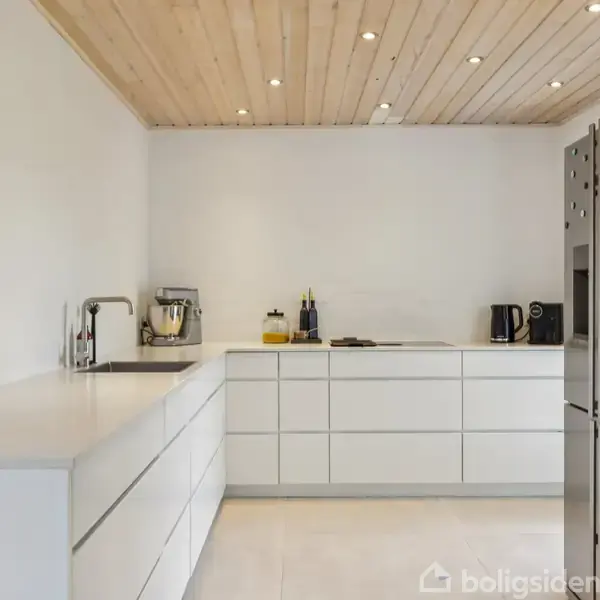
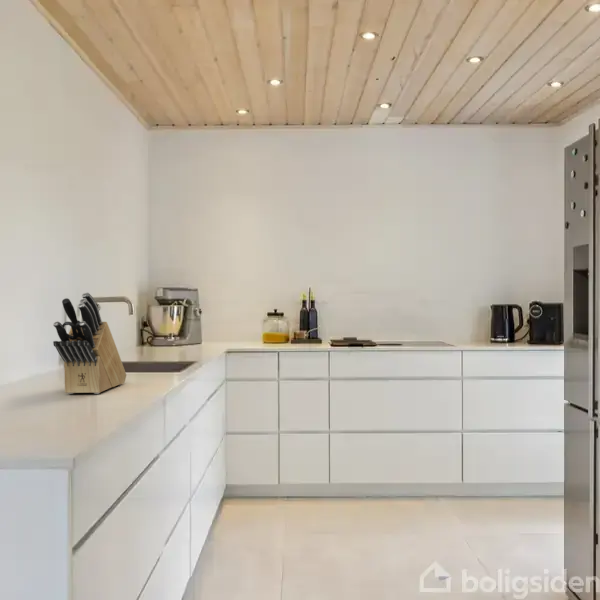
+ knife block [52,291,127,395]
